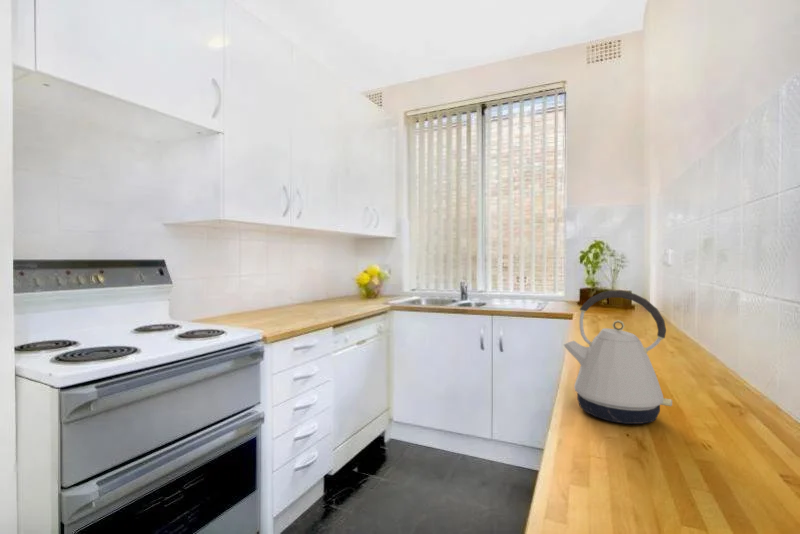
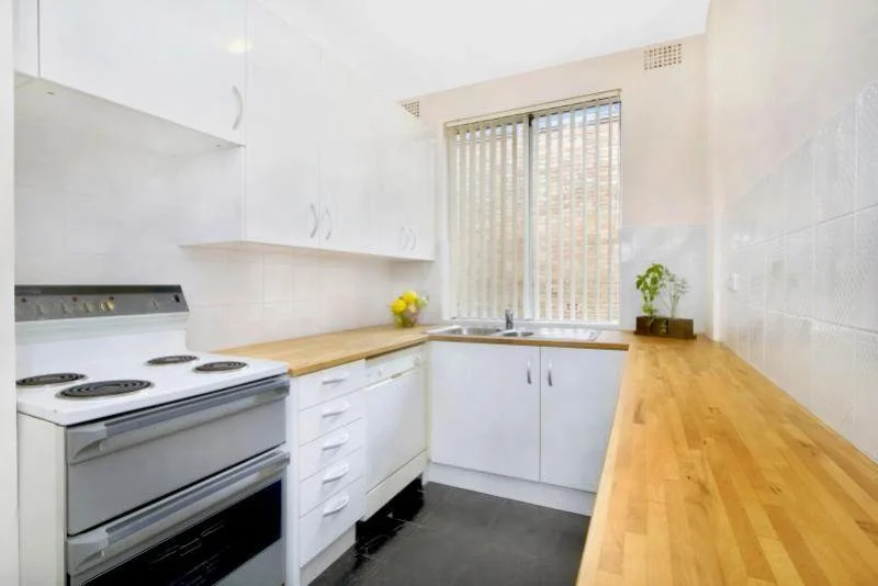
- kettle [562,290,673,425]
